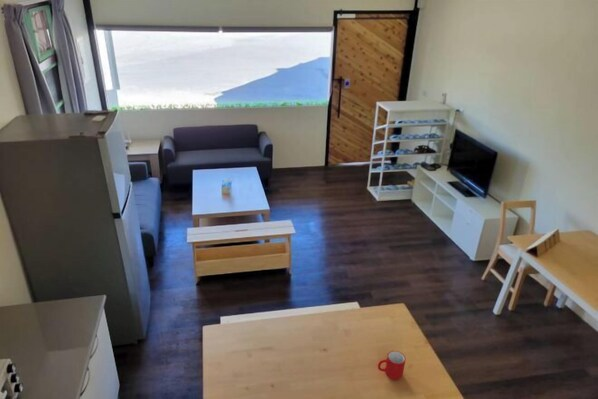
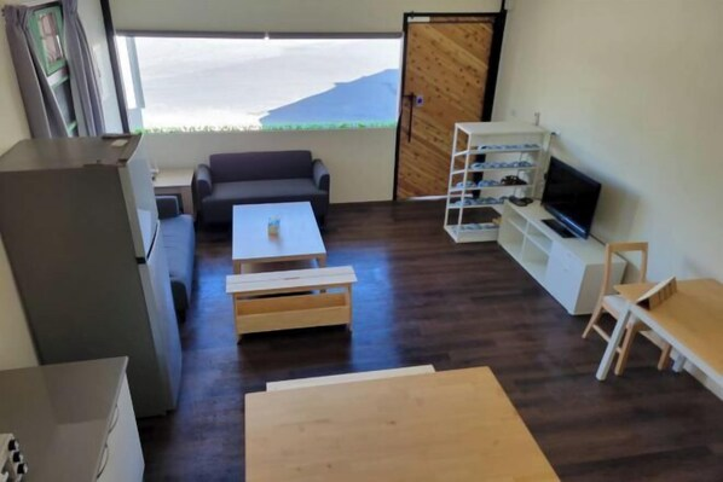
- cup [377,350,406,381]
